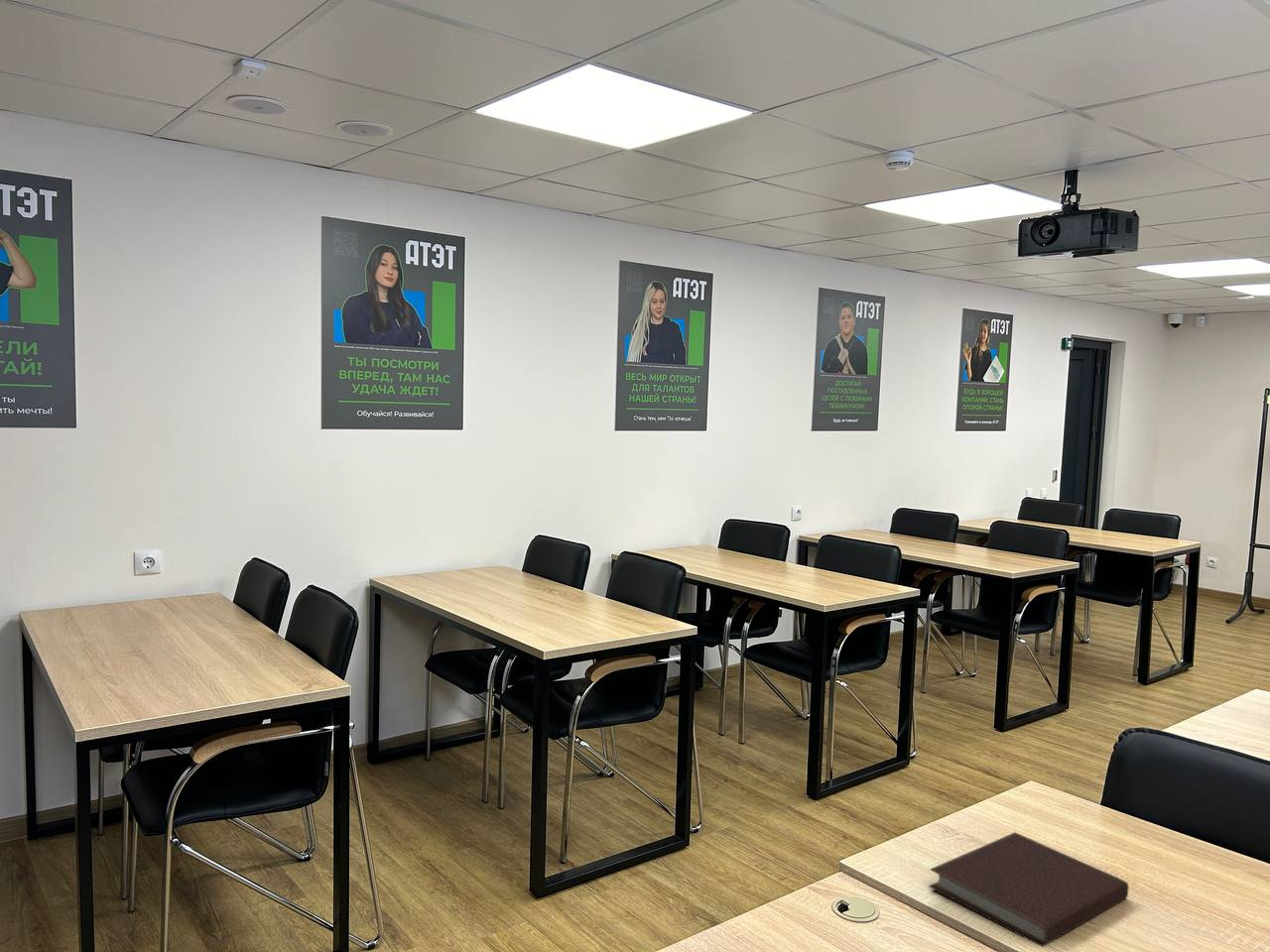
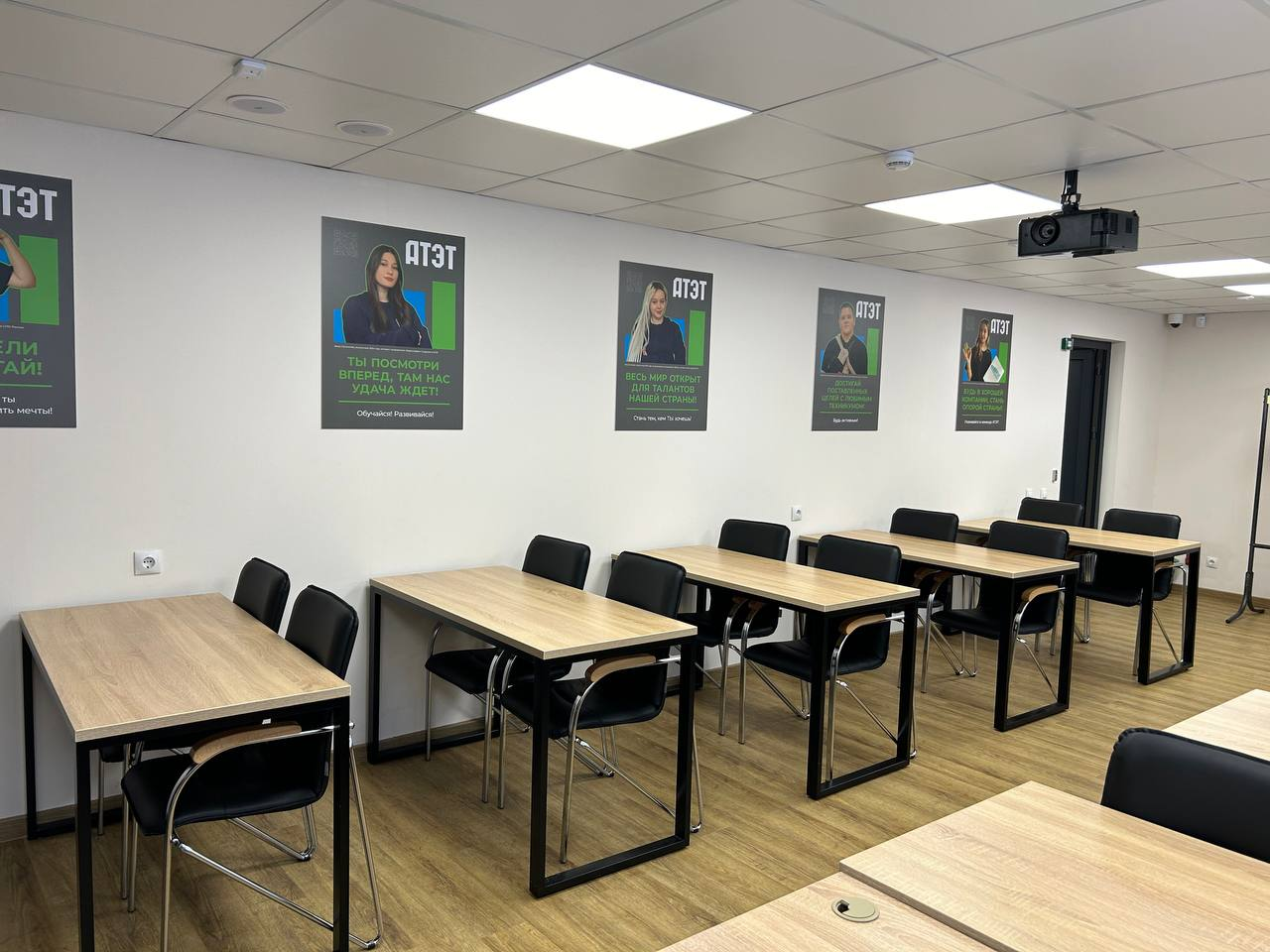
- notebook [928,831,1130,947]
